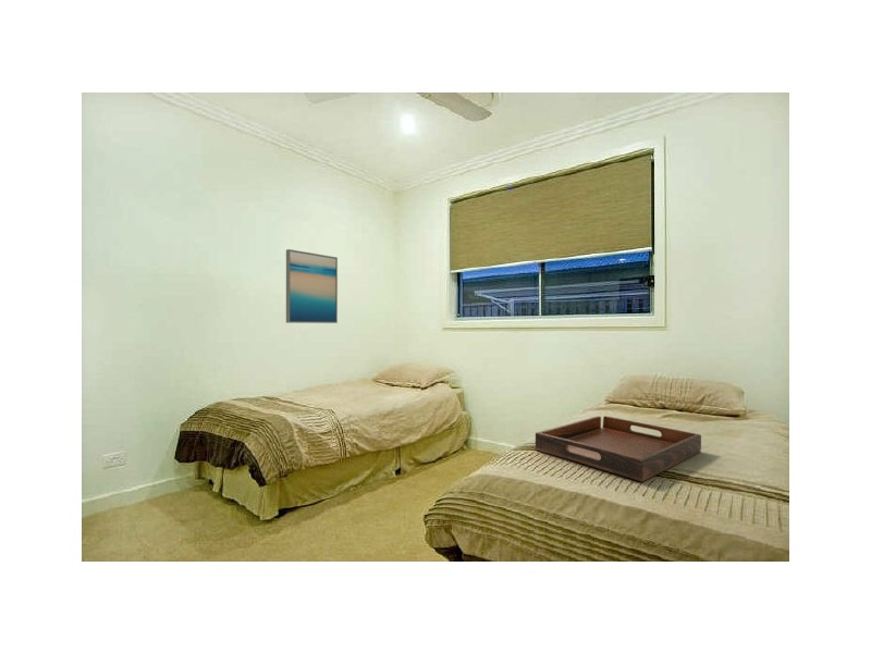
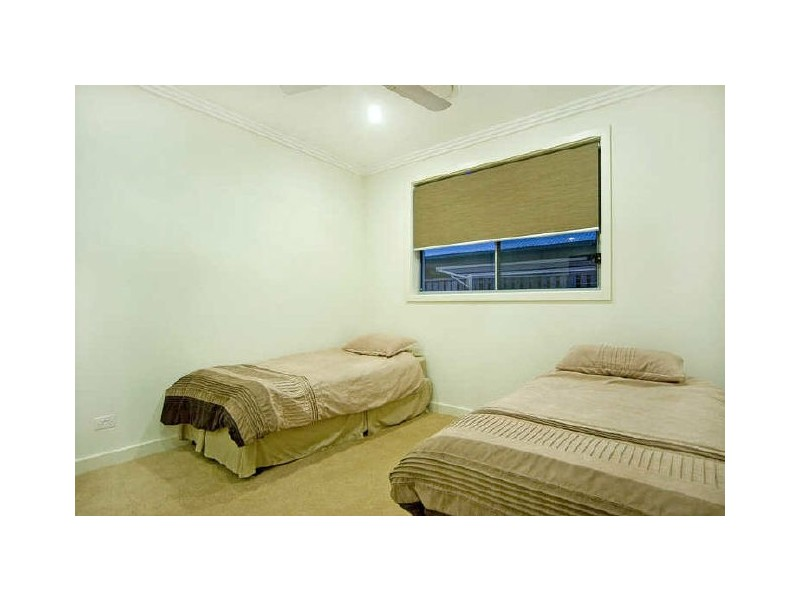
- wall art [285,248,339,324]
- serving tray [535,415,702,483]
